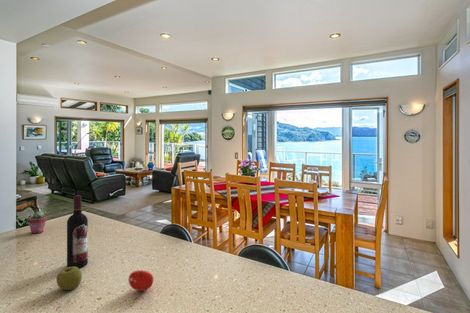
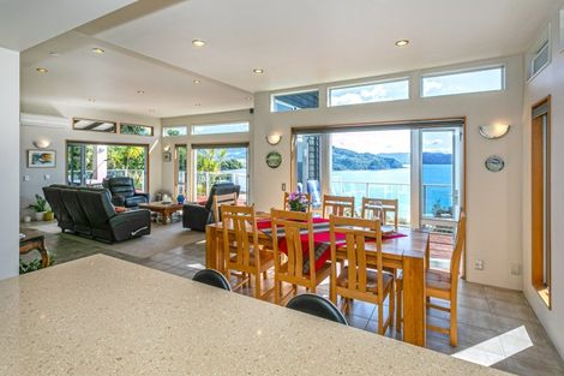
- wine bottle [66,194,89,268]
- fruit [128,269,154,292]
- apple [55,267,83,291]
- potted succulent [26,210,48,234]
